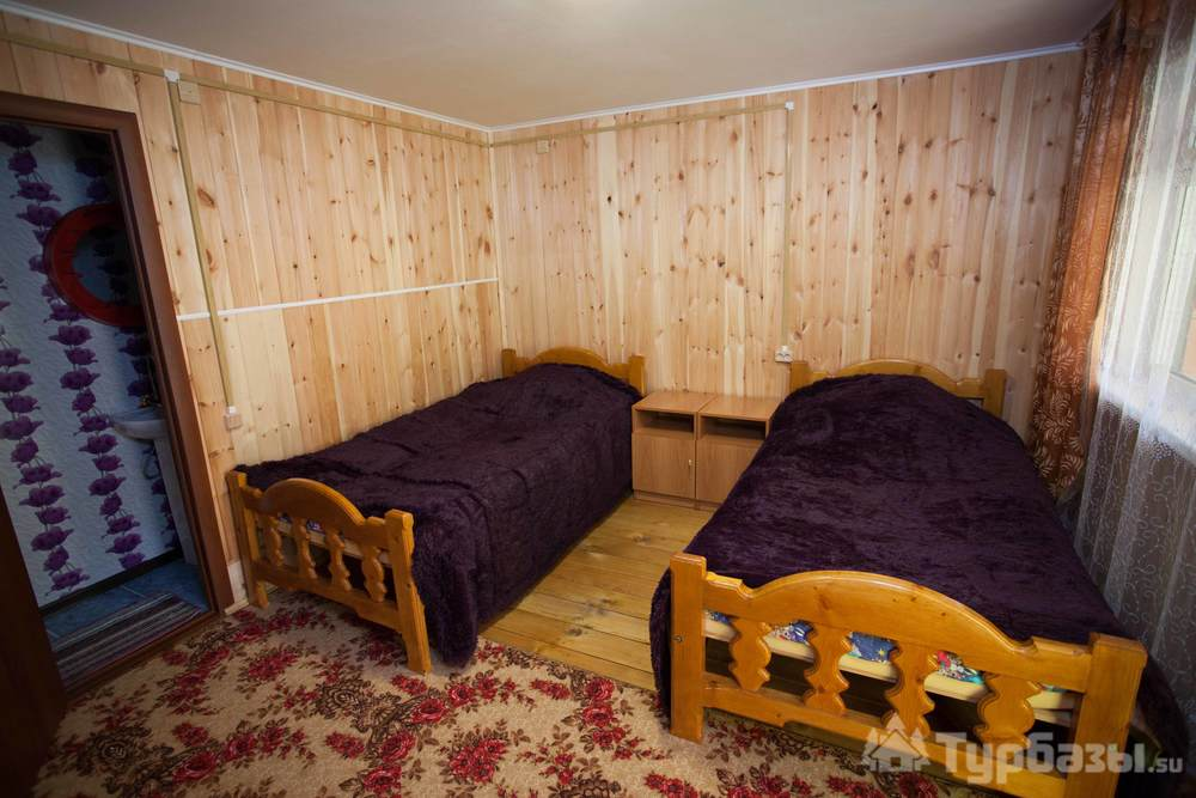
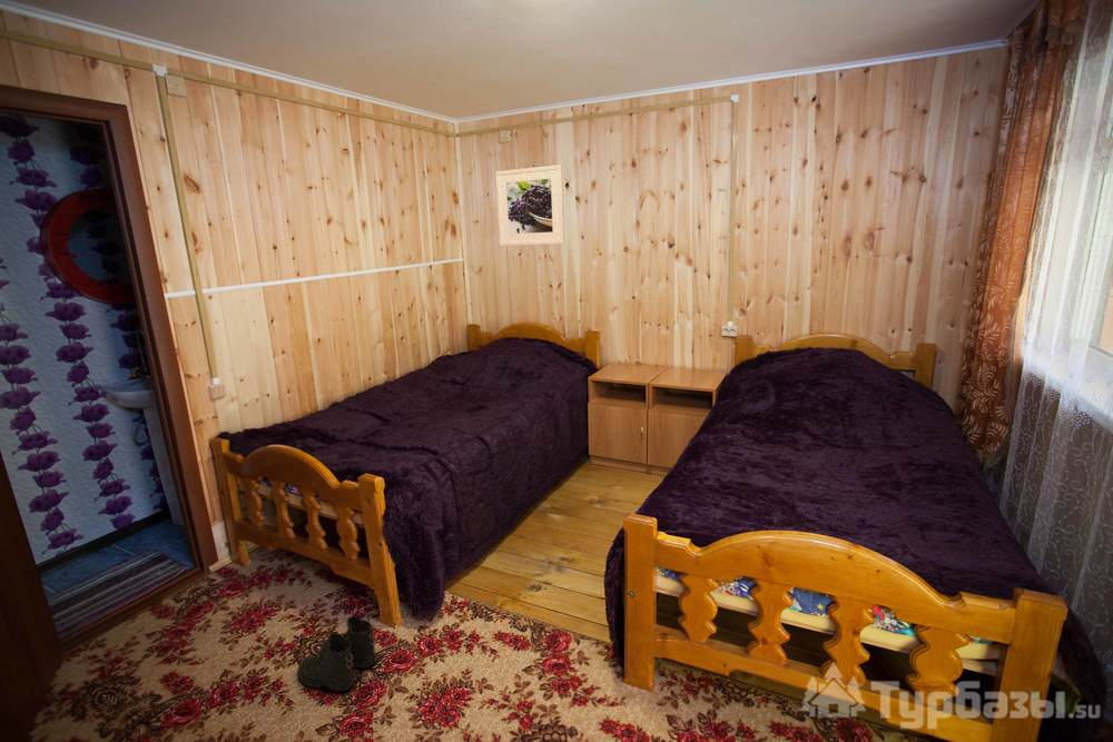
+ boots [296,615,377,693]
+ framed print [494,164,565,247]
